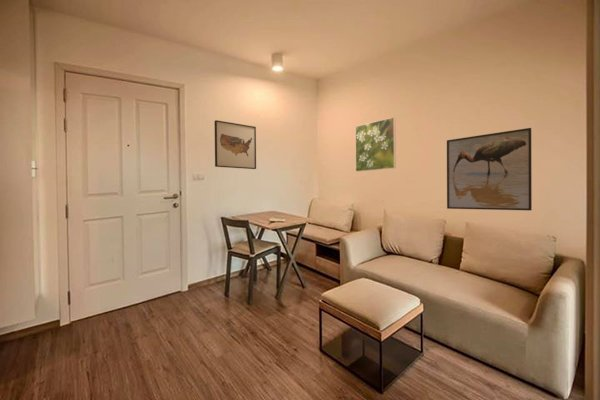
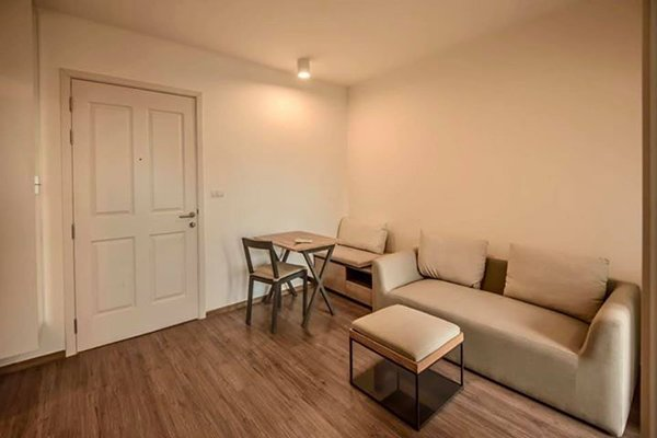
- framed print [354,116,397,173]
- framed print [446,127,533,211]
- wall art [214,119,257,170]
